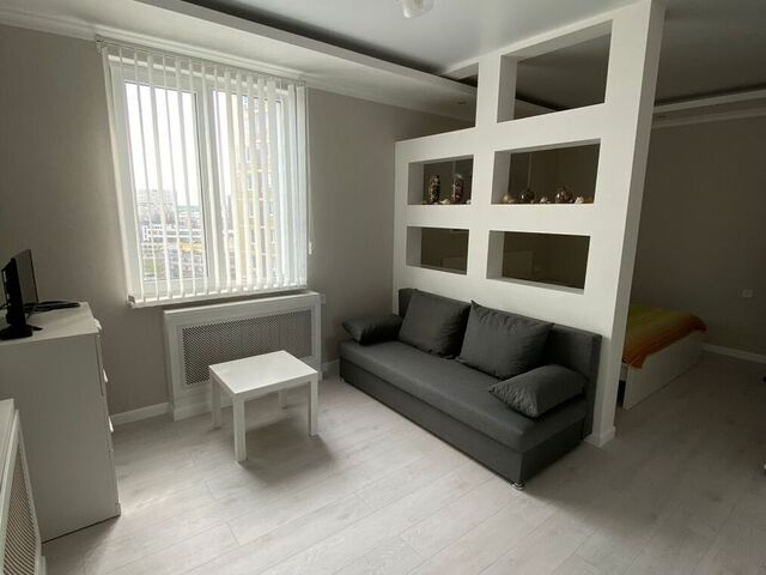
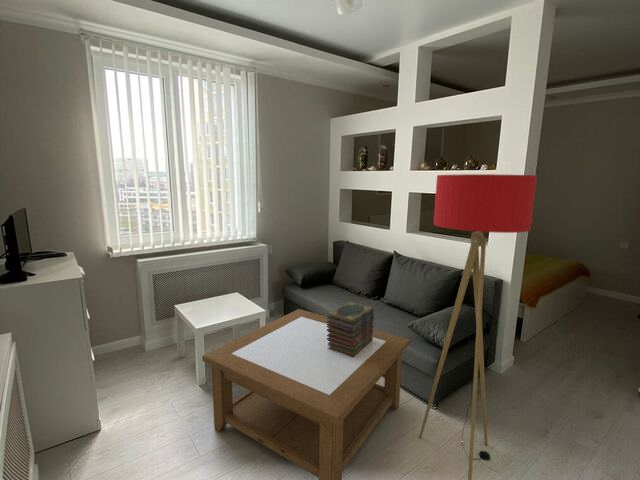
+ book stack [326,301,375,357]
+ coffee table [201,308,411,480]
+ floor lamp [418,173,538,480]
